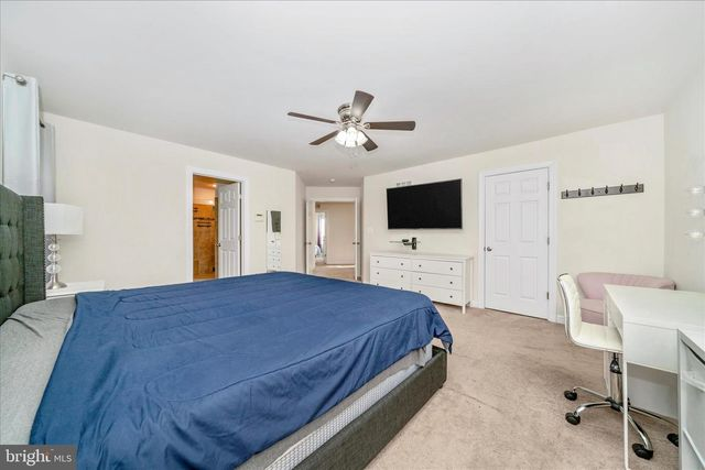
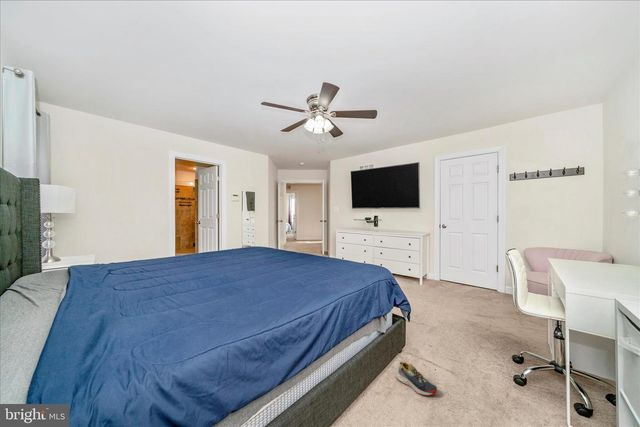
+ shoe [394,361,438,397]
